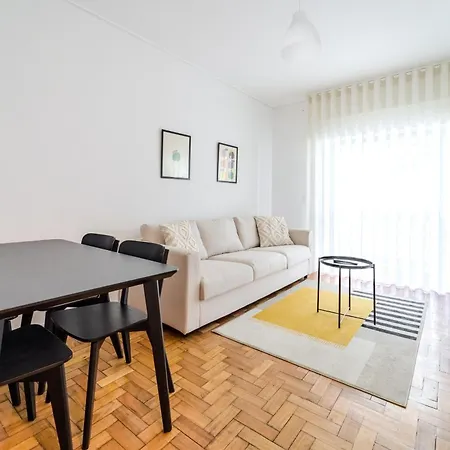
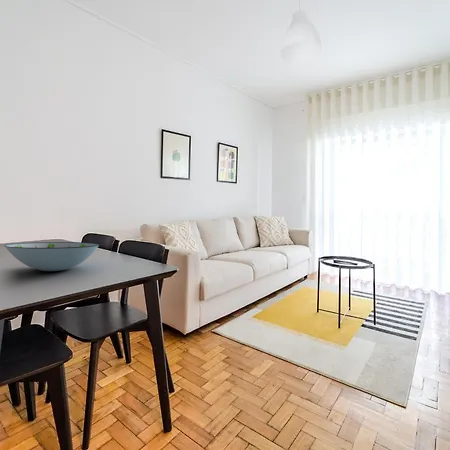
+ decorative bowl [3,241,100,272]
